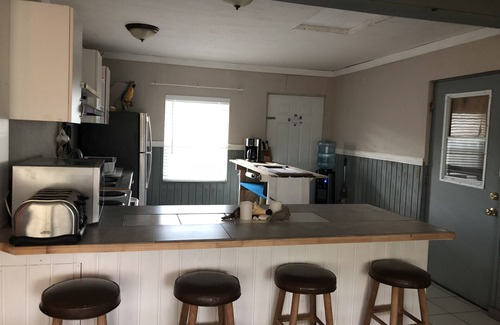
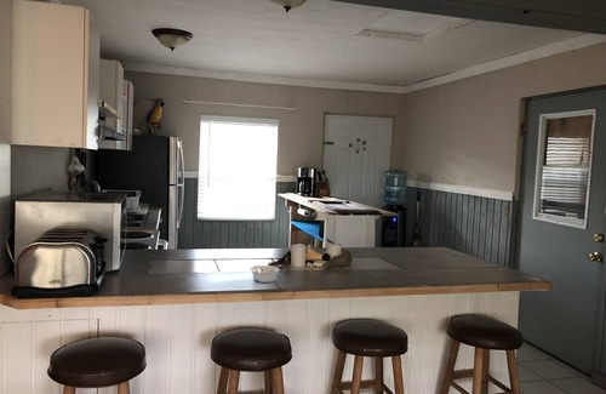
+ legume [248,261,280,284]
